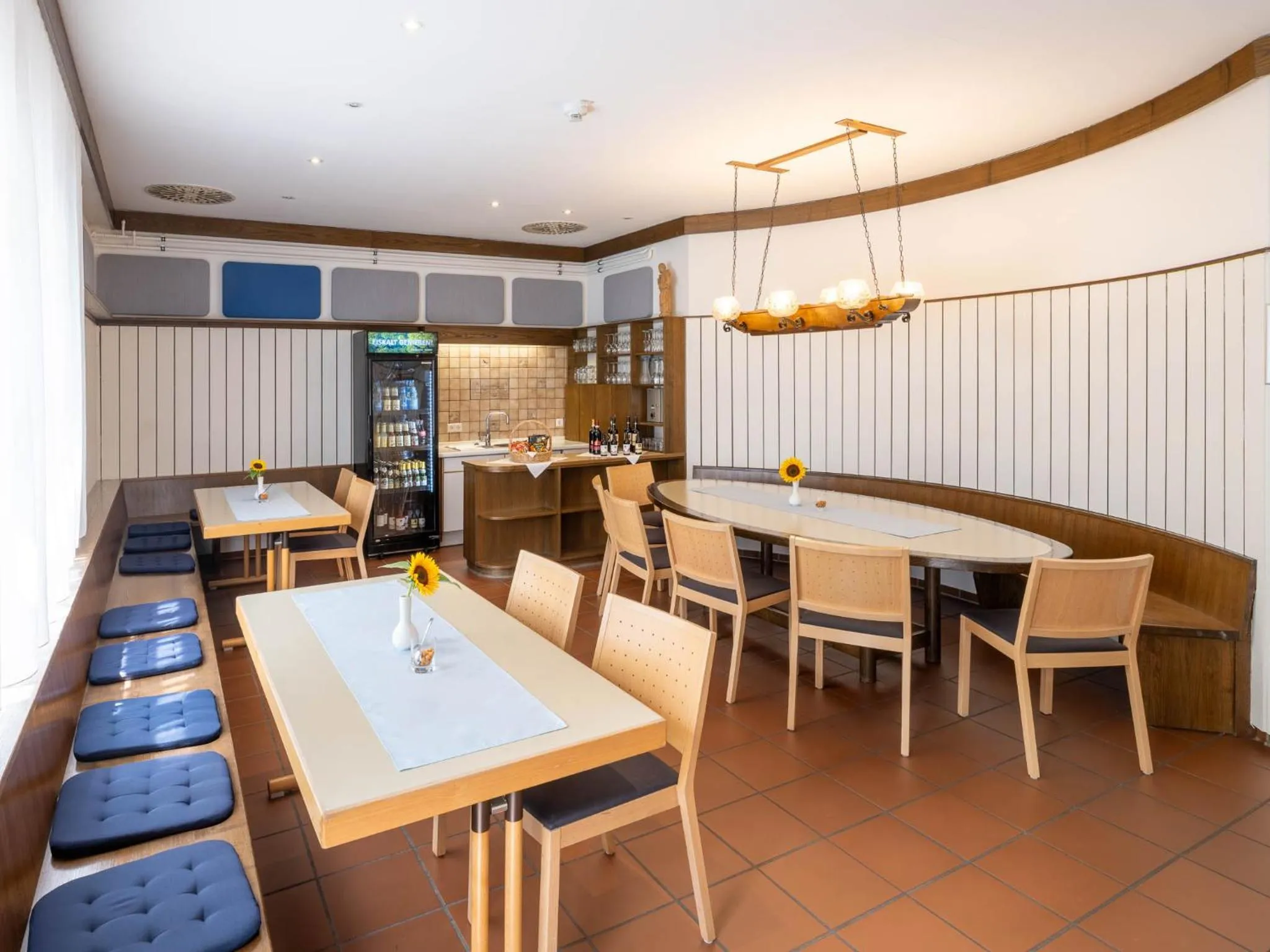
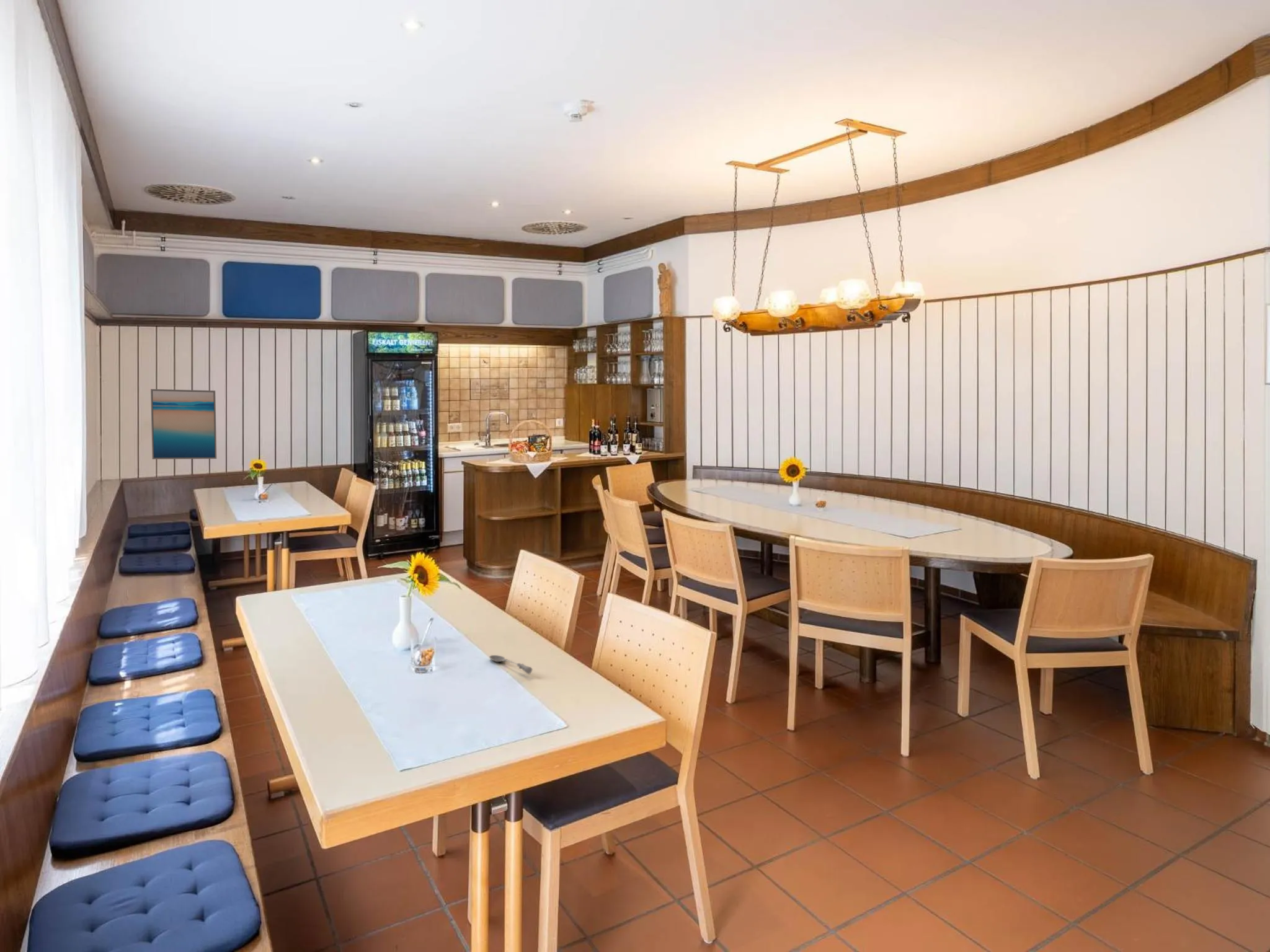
+ wall art [150,389,217,460]
+ soupspoon [489,655,533,675]
